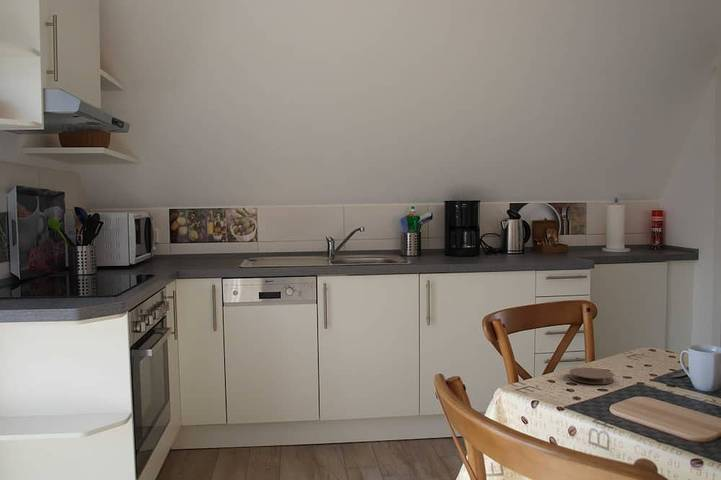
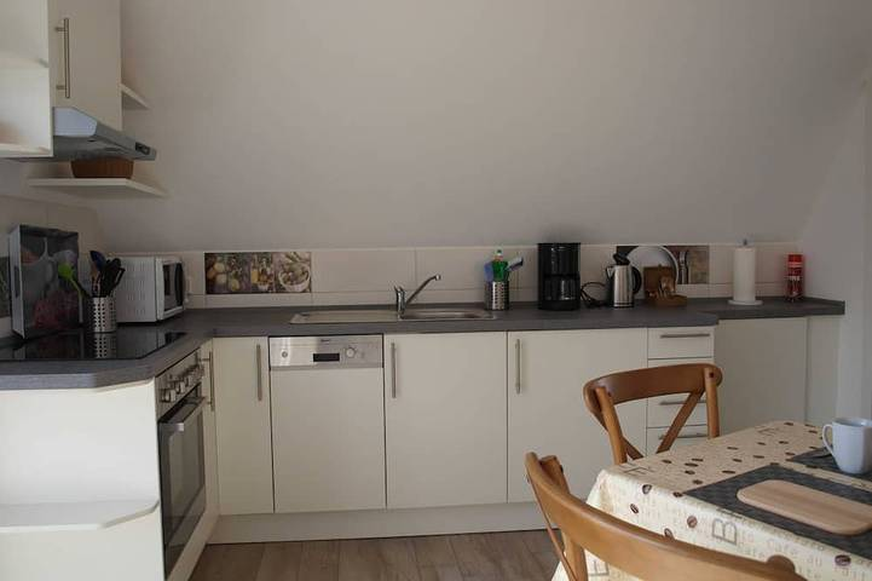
- coaster [569,367,615,385]
